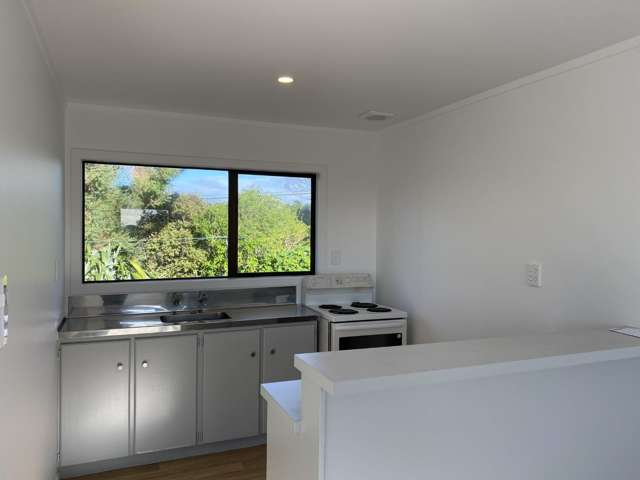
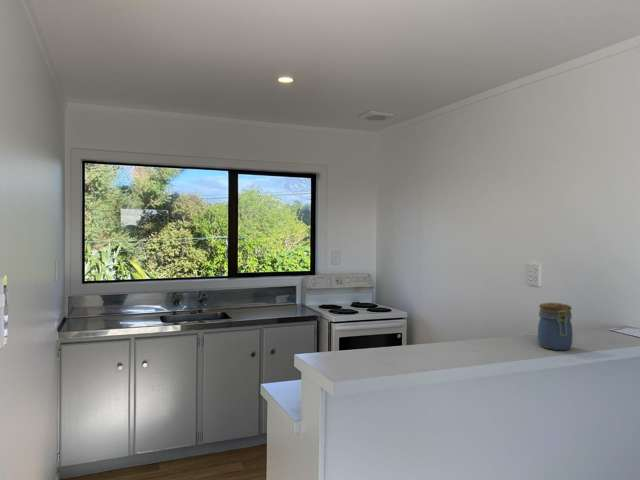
+ jar [537,302,574,351]
